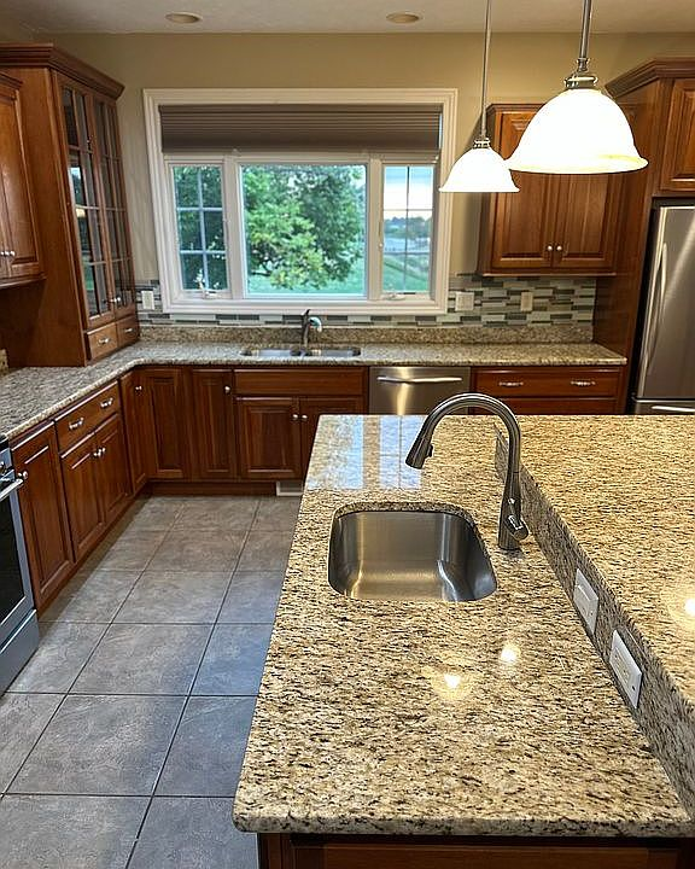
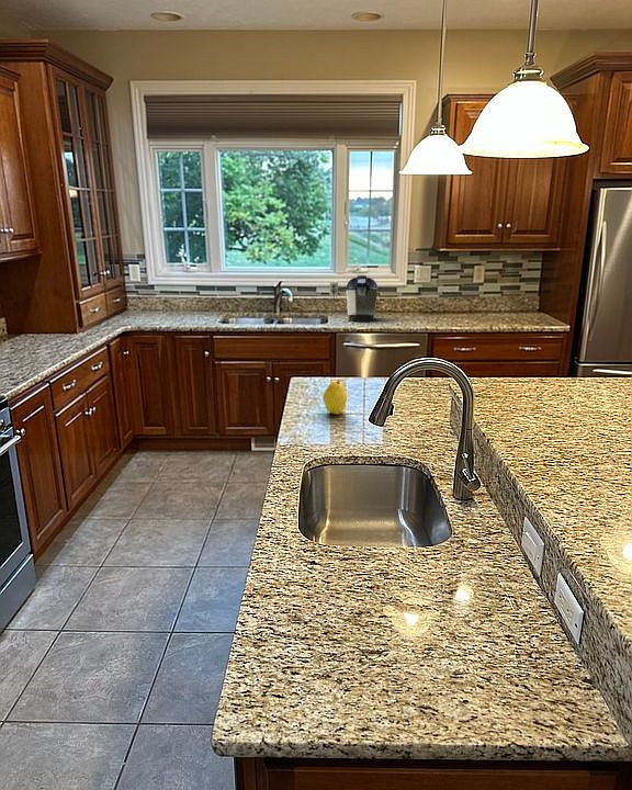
+ fruit [321,380,348,416]
+ coffee maker [328,274,379,324]
